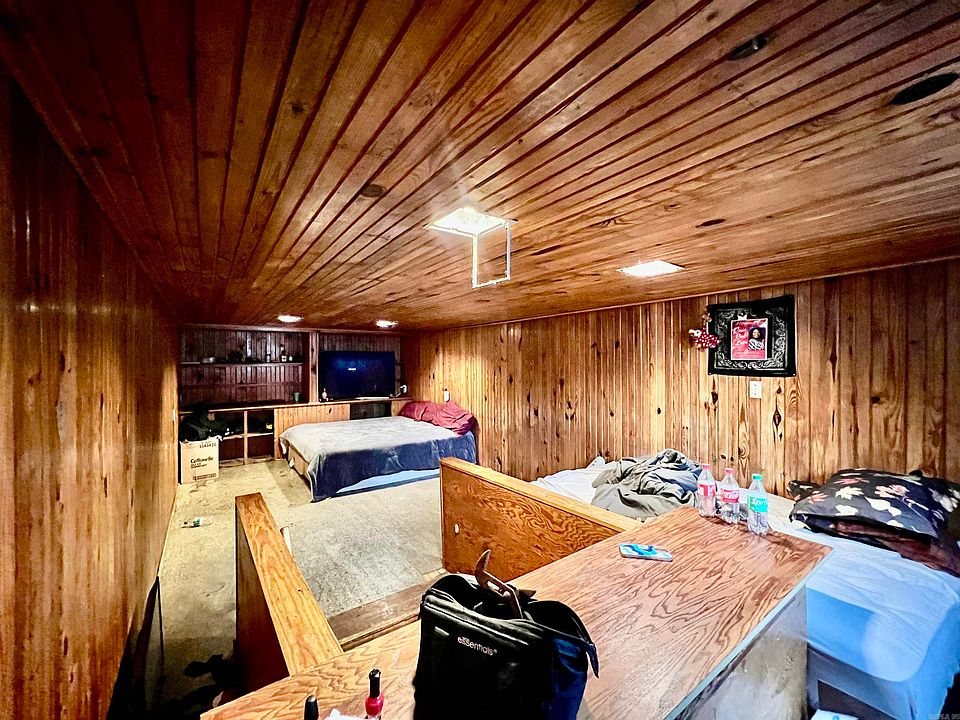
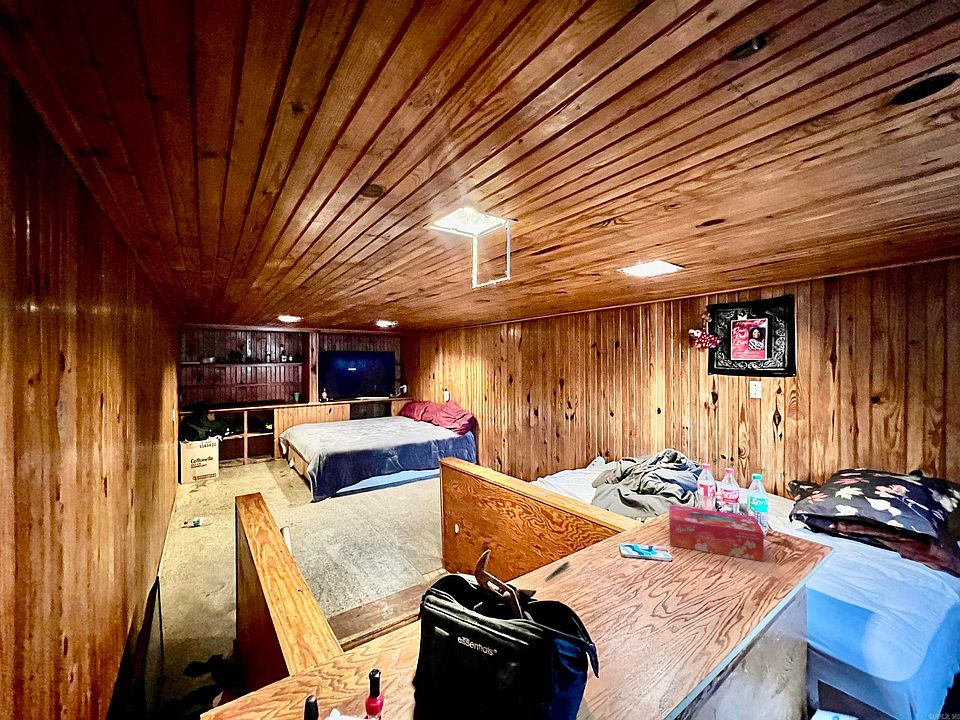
+ tissue box [668,504,765,562]
+ pen [544,561,570,581]
